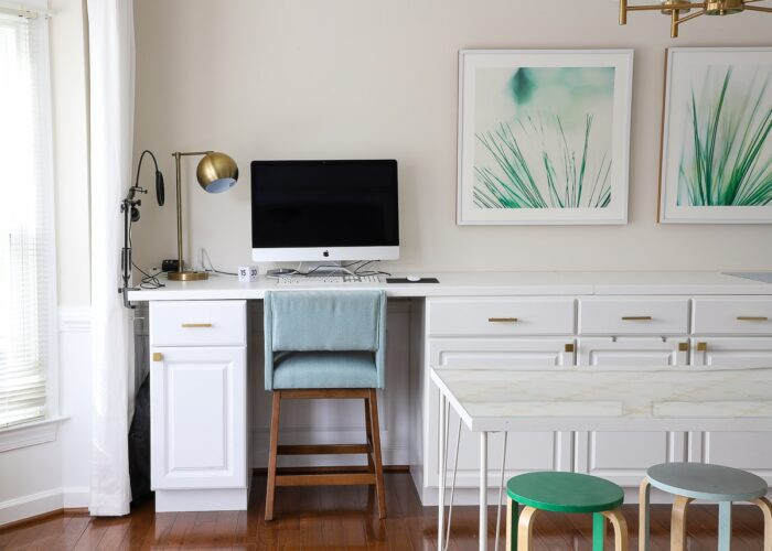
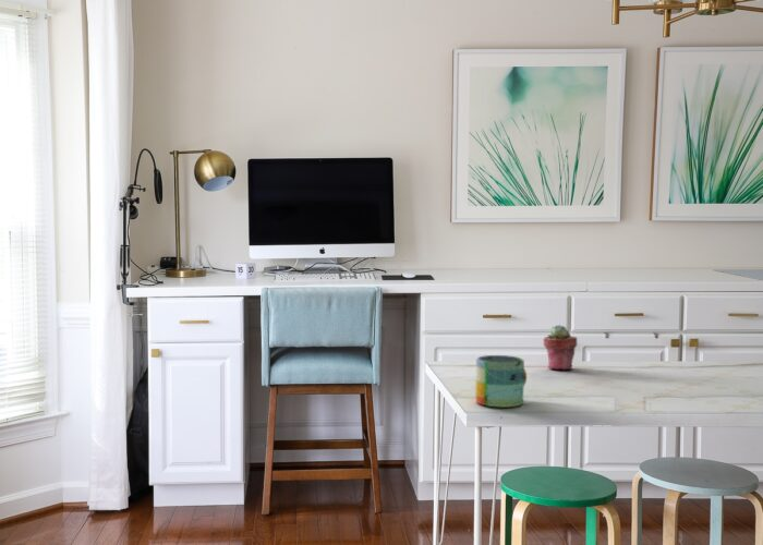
+ potted succulent [542,324,578,371]
+ mug [474,354,528,408]
